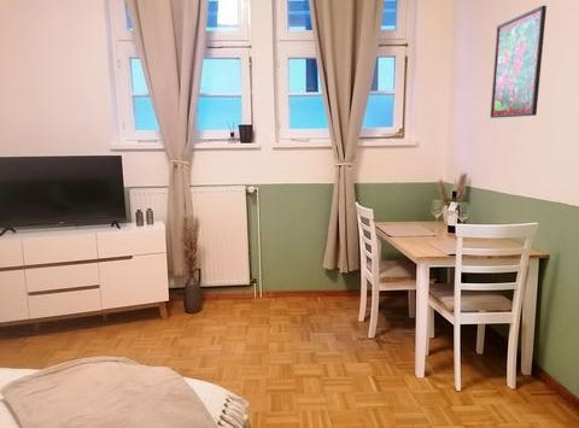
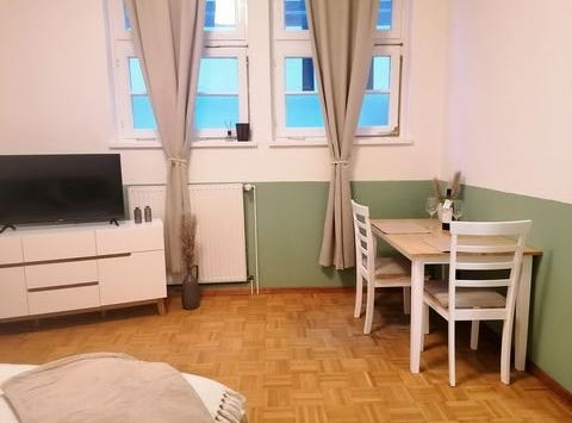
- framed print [490,5,548,119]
